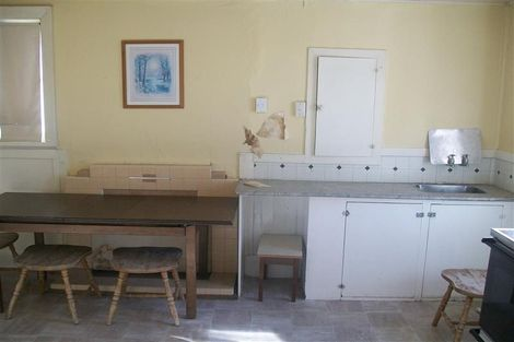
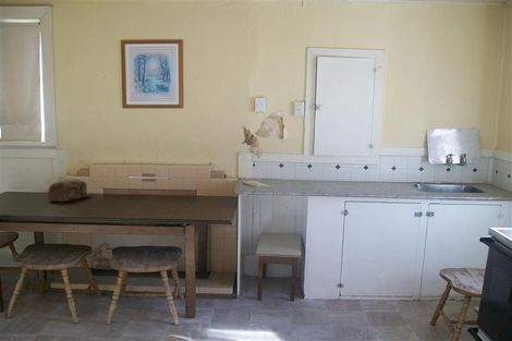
+ bread loaf [47,179,87,204]
